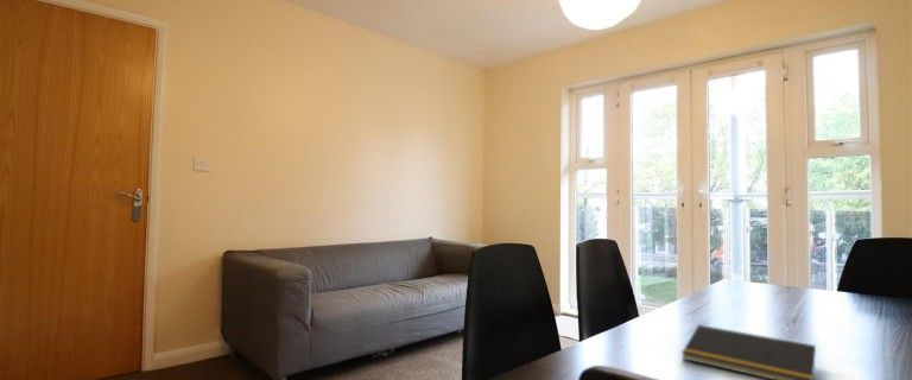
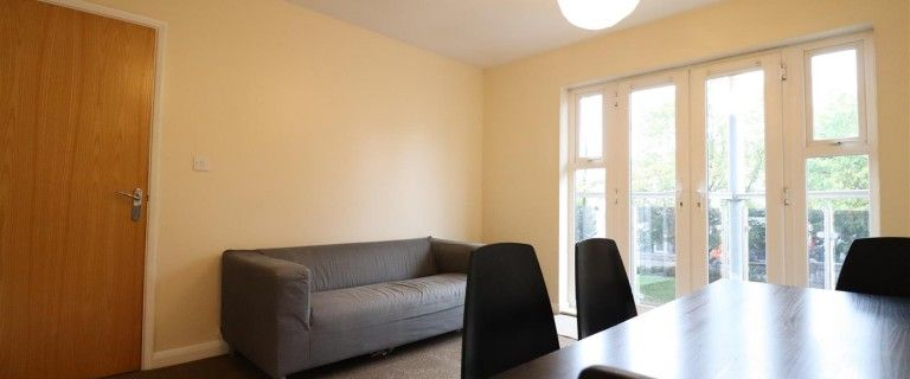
- notepad [680,324,817,380]
